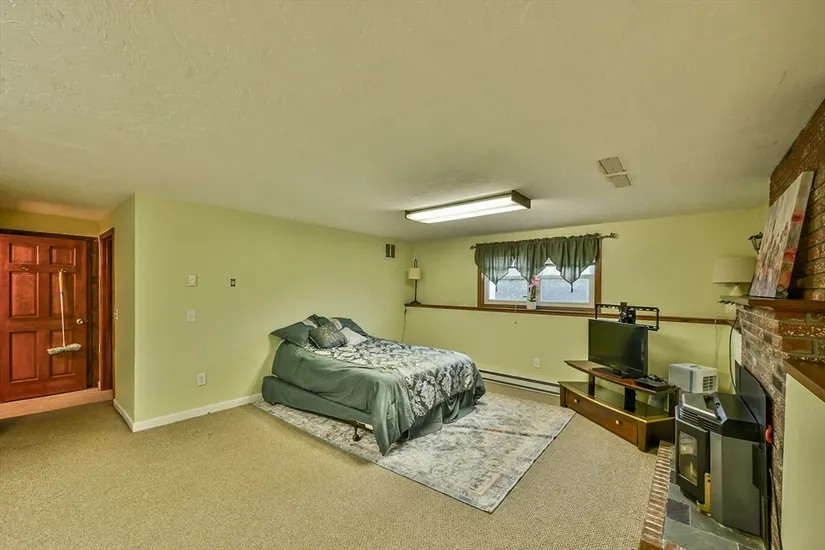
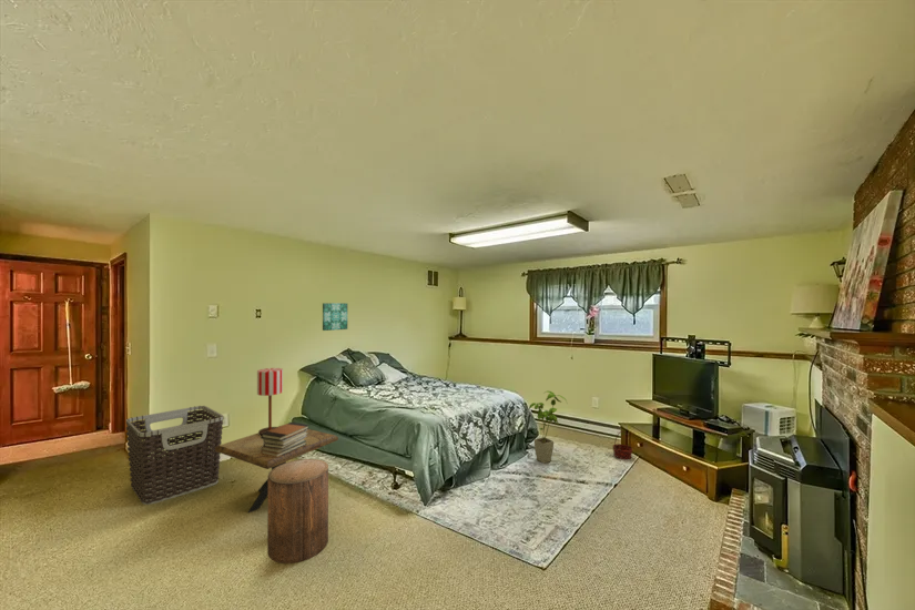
+ wall art [322,302,348,332]
+ book stack [261,421,311,457]
+ side table [215,424,339,515]
+ stool [266,458,329,565]
+ basket [611,430,633,460]
+ table lamp [256,367,284,436]
+ clothes hamper [125,405,225,506]
+ house plant [528,389,568,465]
